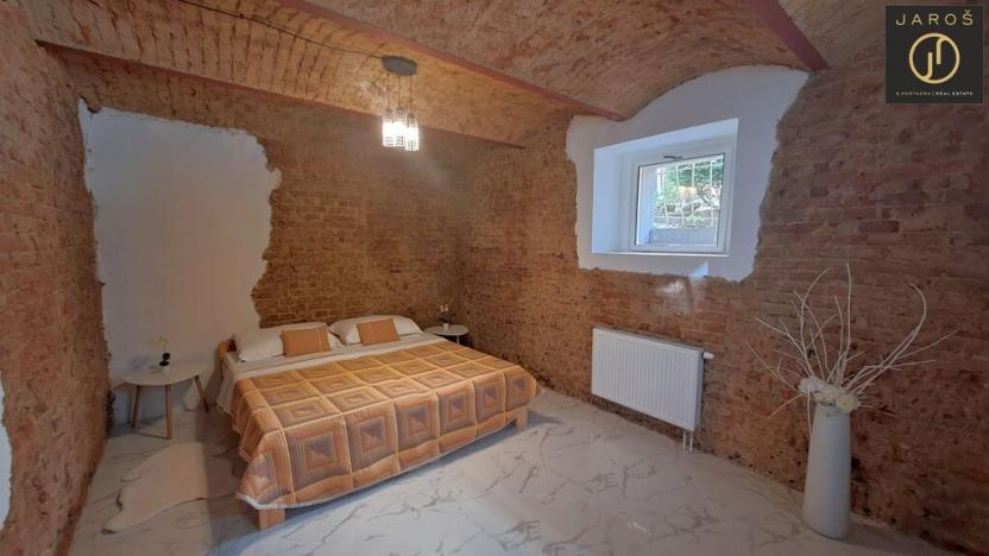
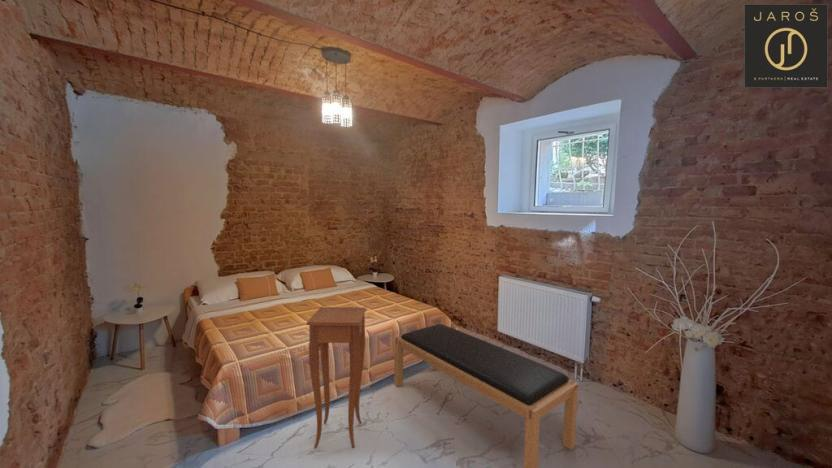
+ side table [306,306,367,449]
+ bench [393,323,579,468]
